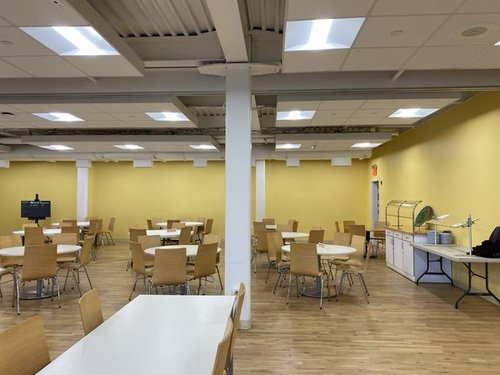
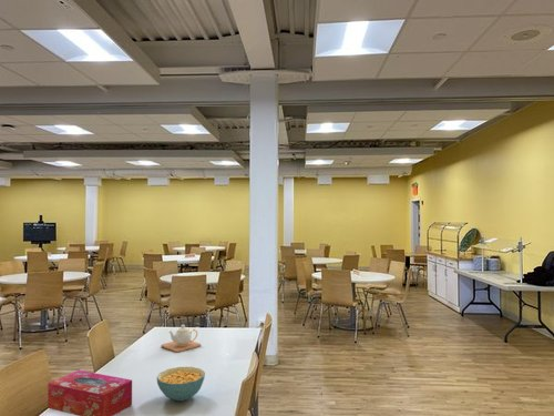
+ teapot [160,324,202,354]
+ cereal bowl [156,366,206,403]
+ tissue box [47,369,133,416]
